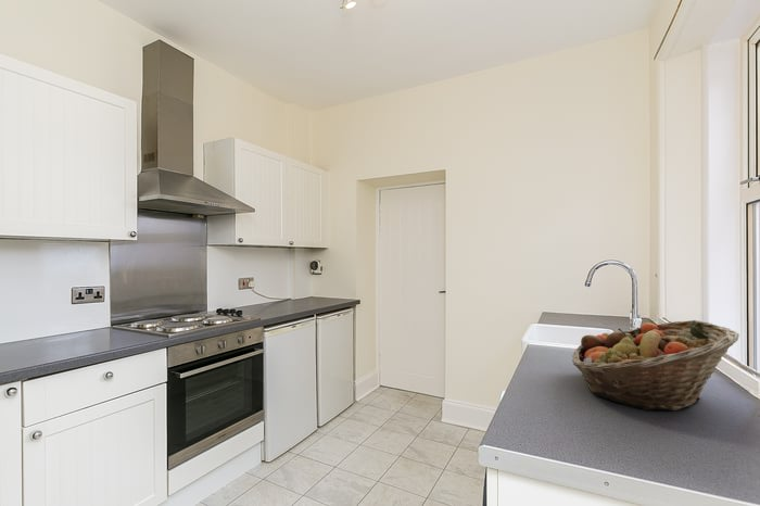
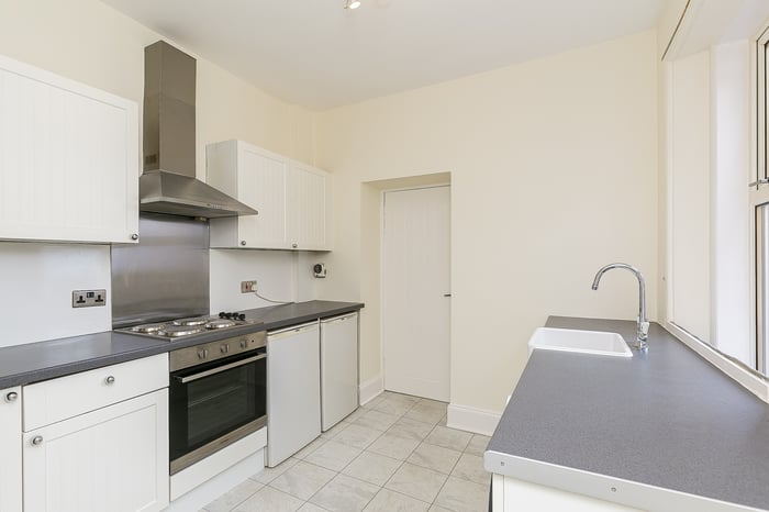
- fruit basket [571,319,739,412]
